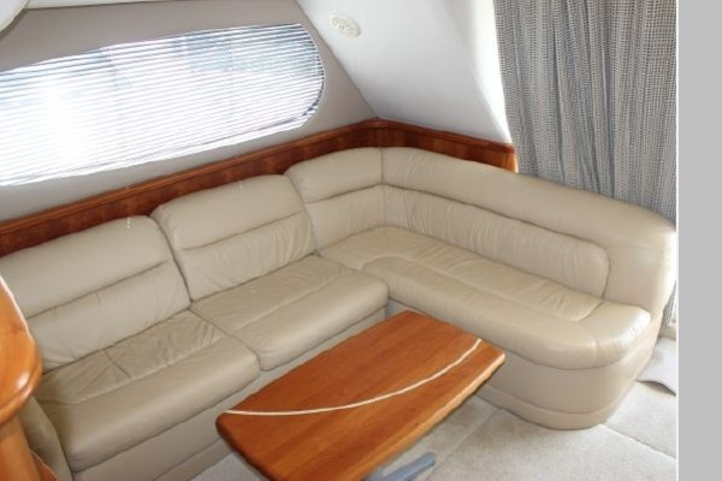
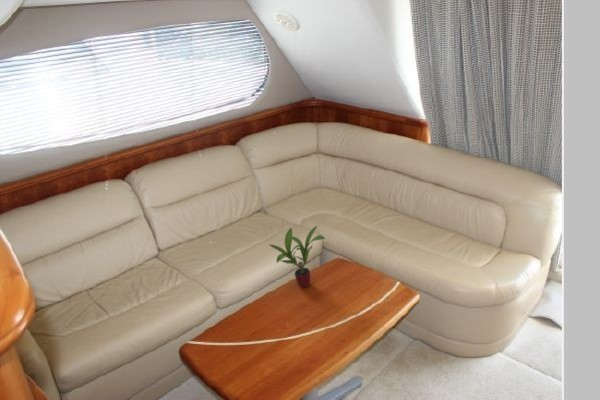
+ potted plant [267,225,326,288]
